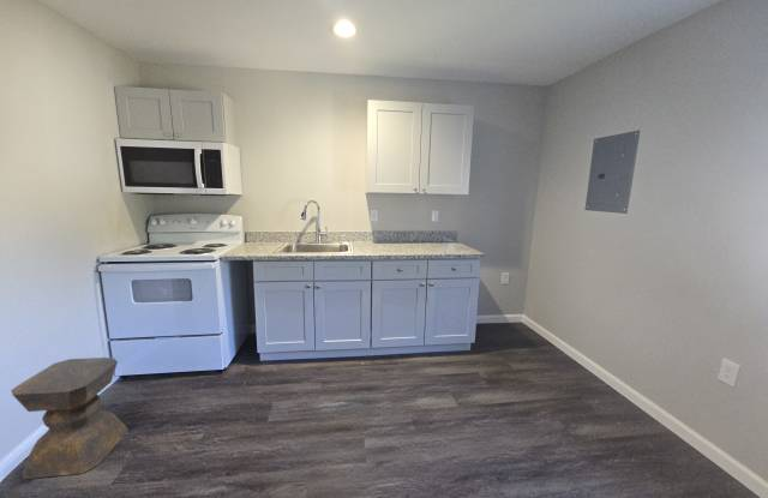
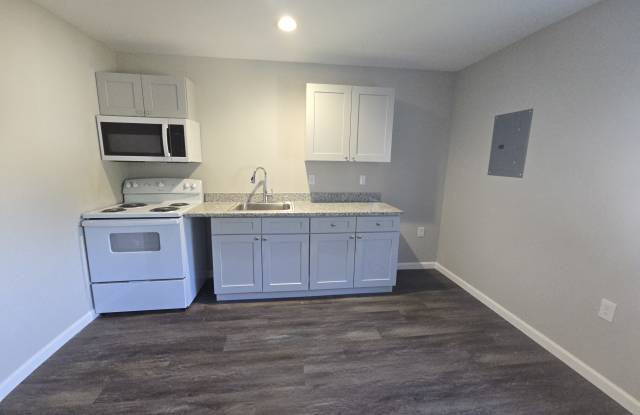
- stool [10,356,130,480]
